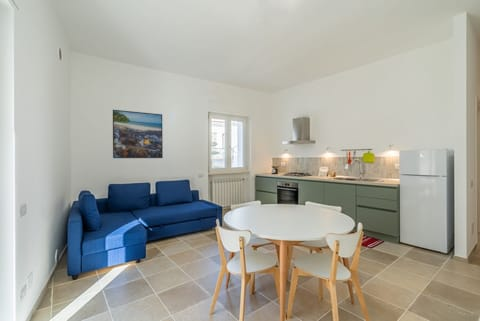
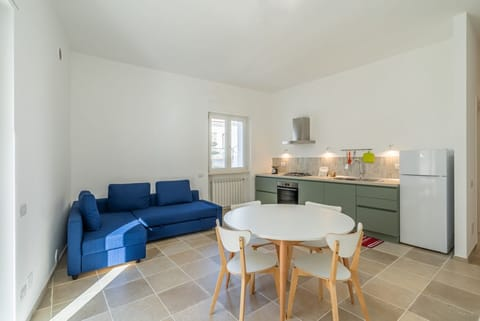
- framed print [112,109,164,159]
